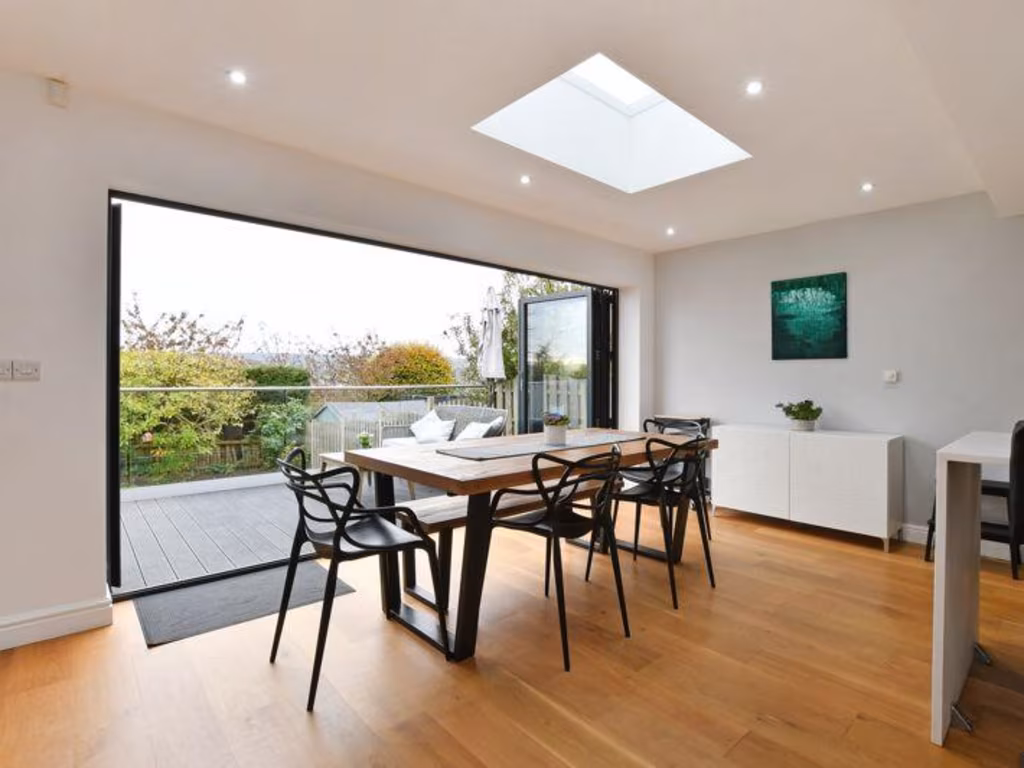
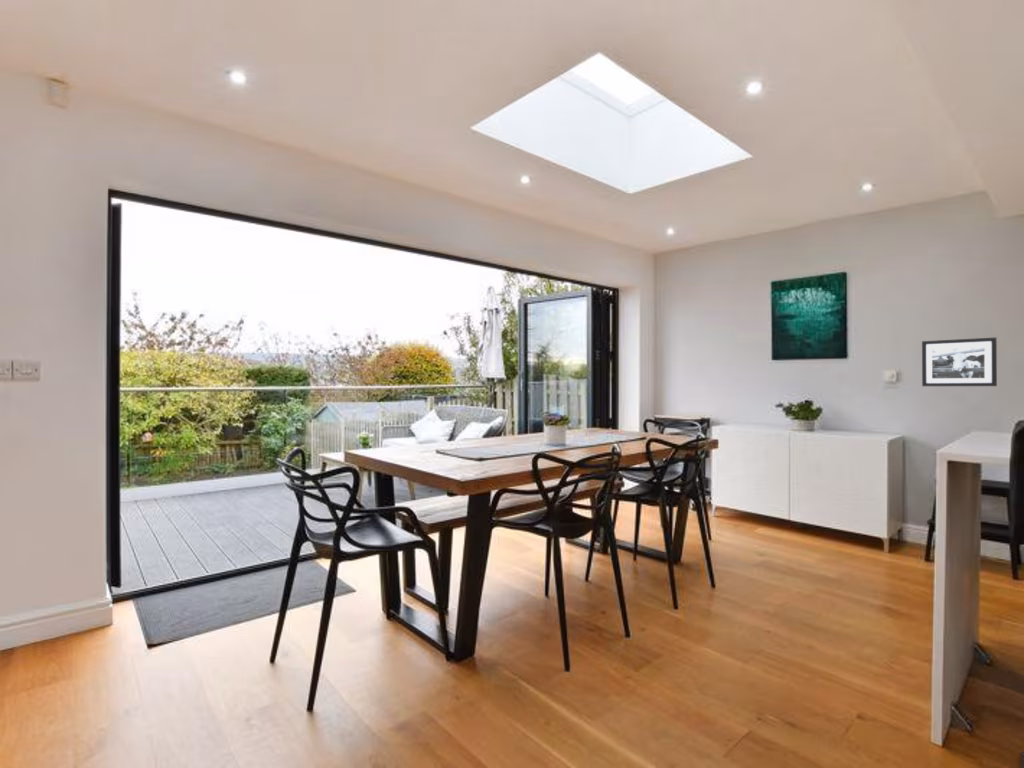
+ picture frame [921,336,998,387]
